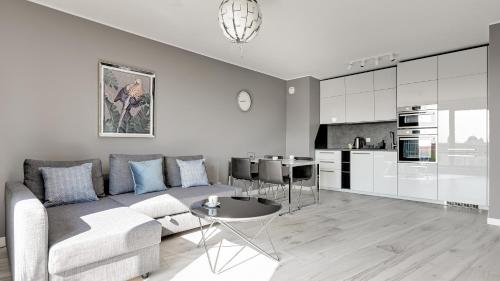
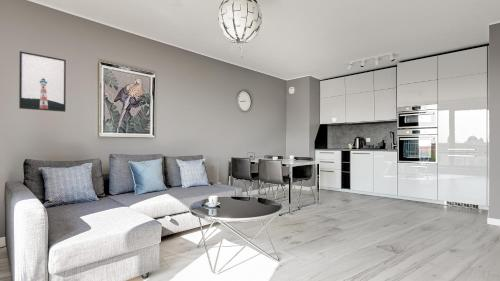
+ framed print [18,50,67,113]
